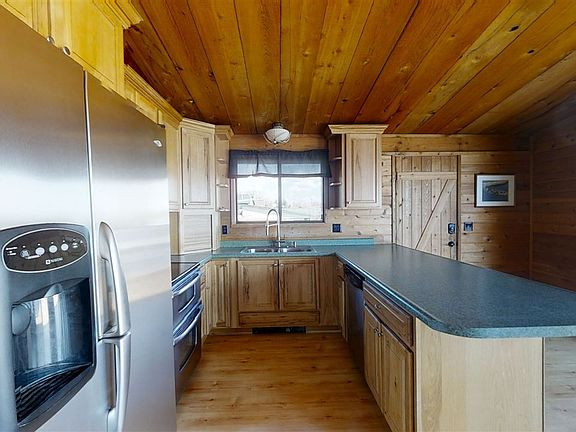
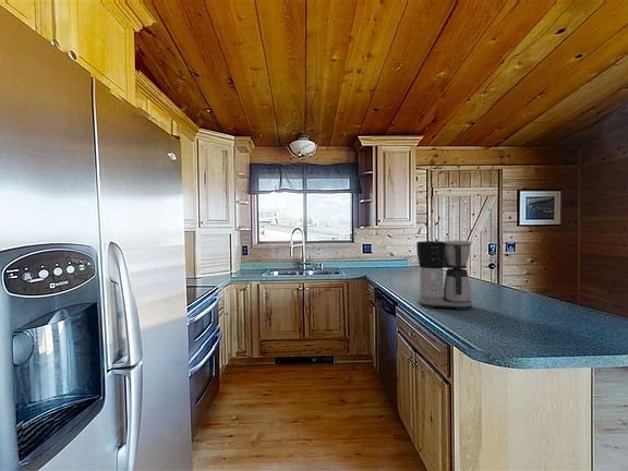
+ coffee maker [415,240,473,311]
